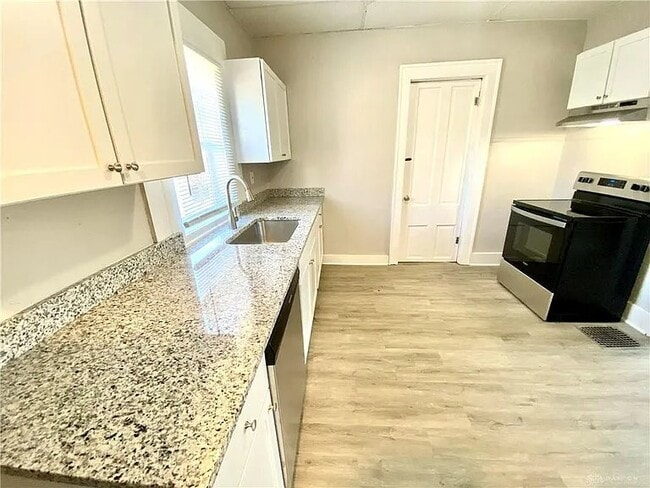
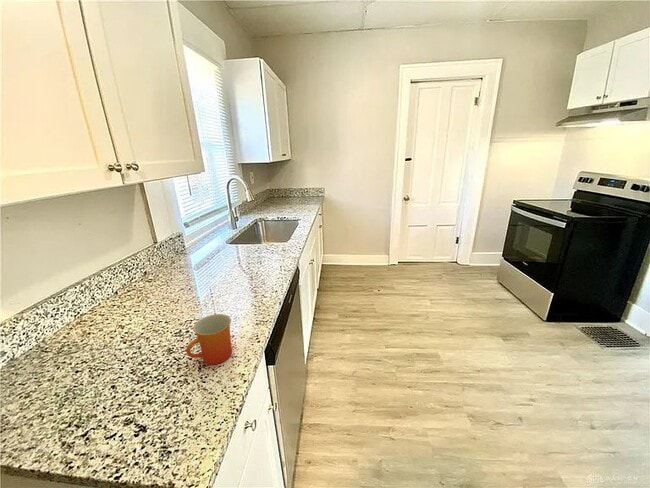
+ mug [185,313,233,365]
